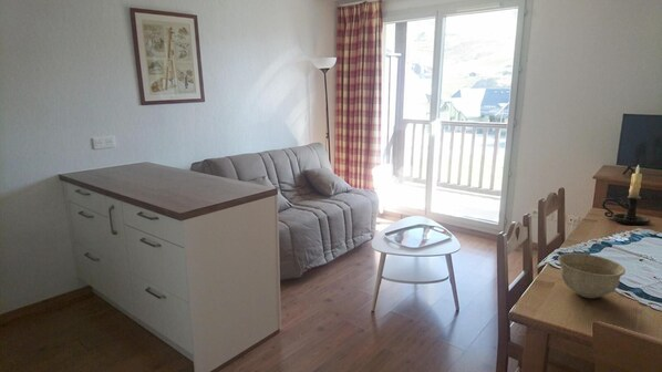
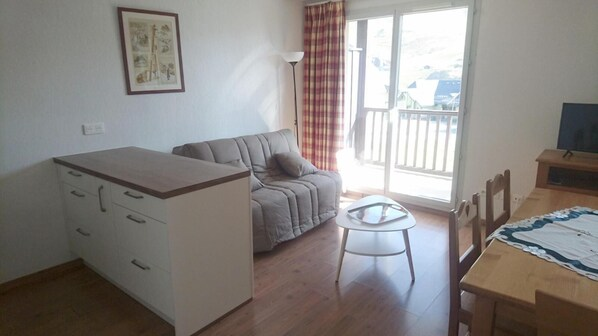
- candle holder [601,164,651,226]
- bowl [557,252,627,299]
